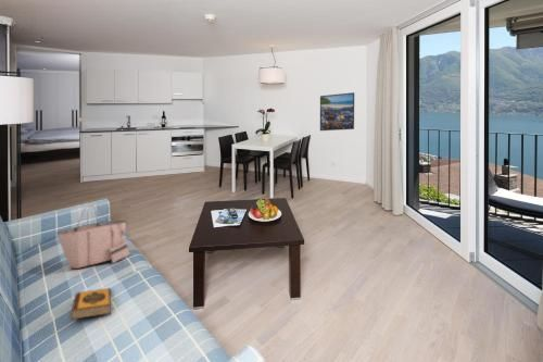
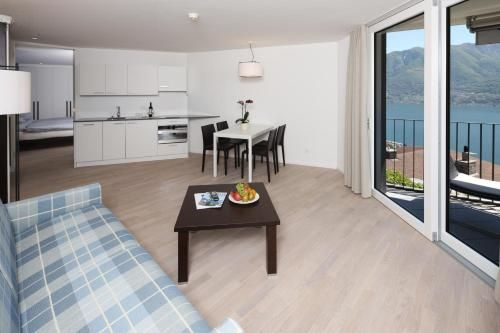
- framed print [319,91,355,132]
- tote bag [55,204,131,270]
- hardback book [70,287,112,321]
